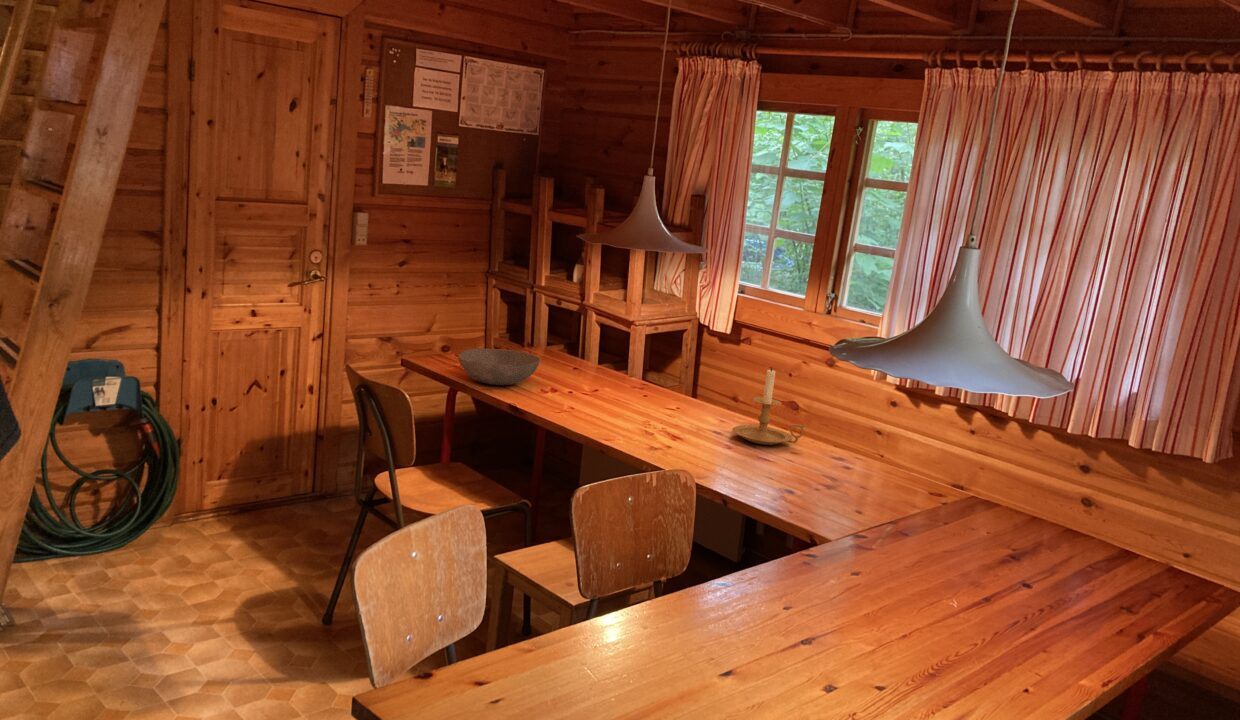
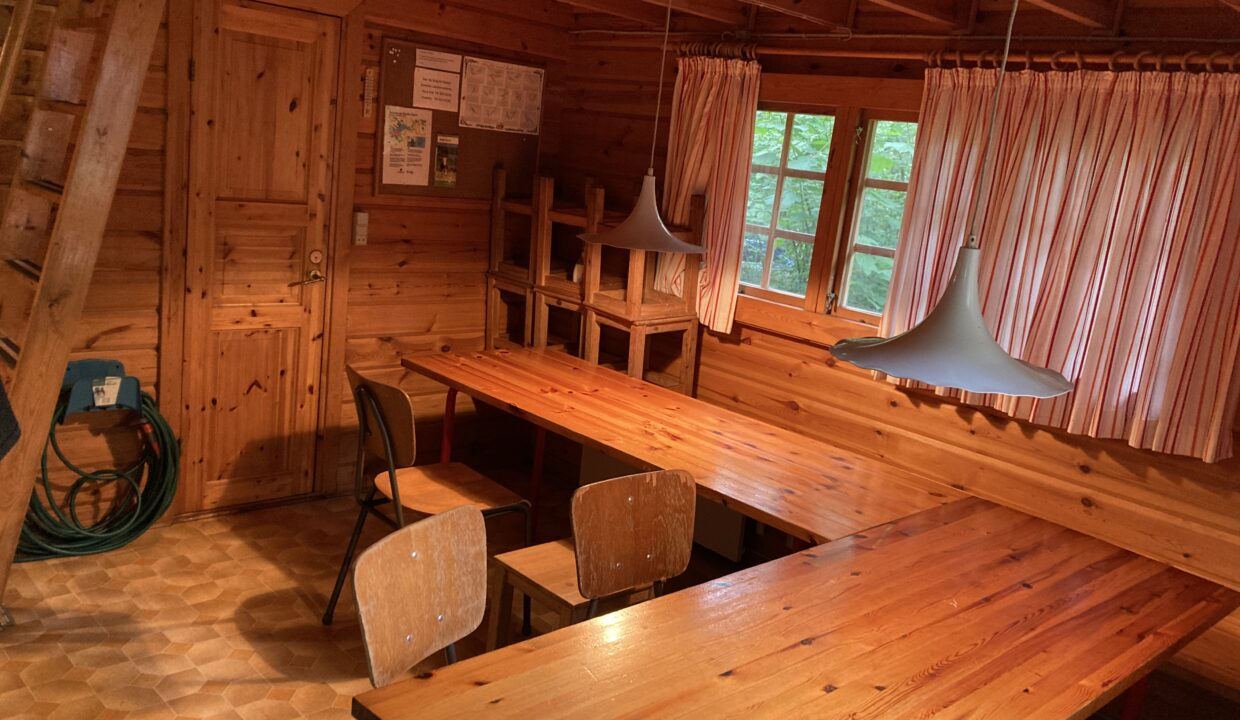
- candle holder [731,366,807,446]
- bowl [457,348,541,386]
